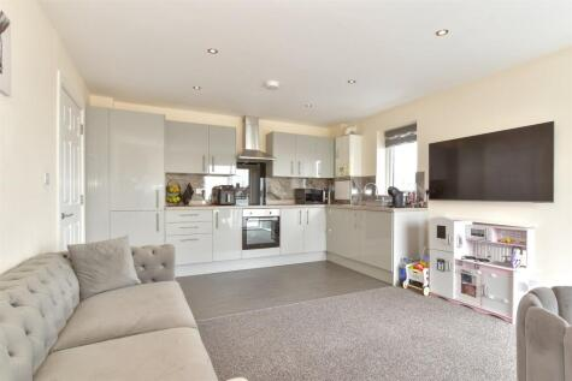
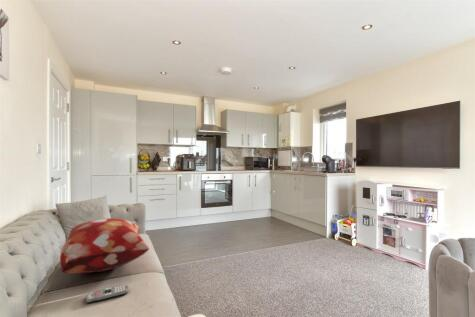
+ decorative pillow [59,217,150,275]
+ remote control [85,284,131,304]
